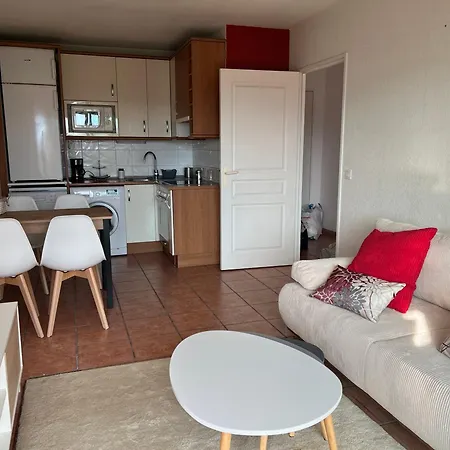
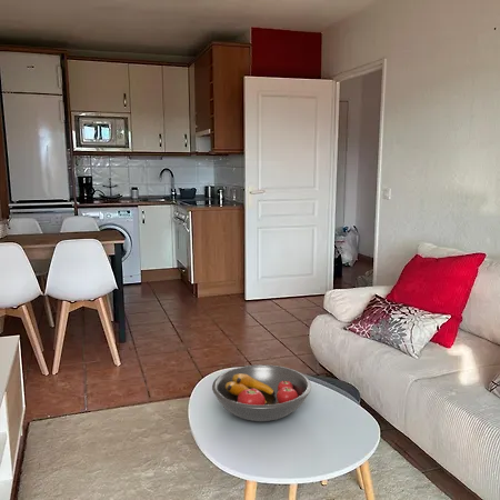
+ fruit bowl [211,363,312,422]
